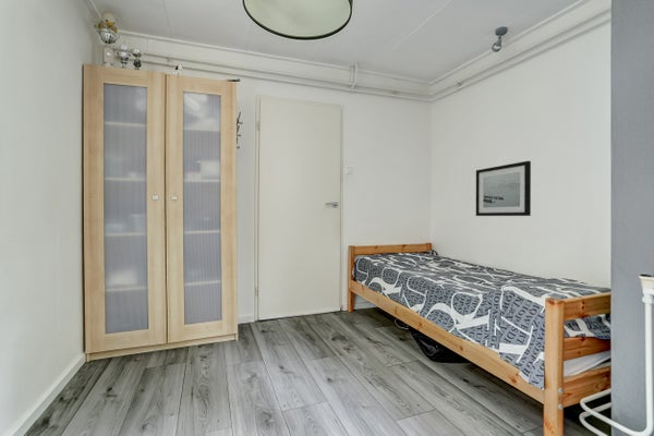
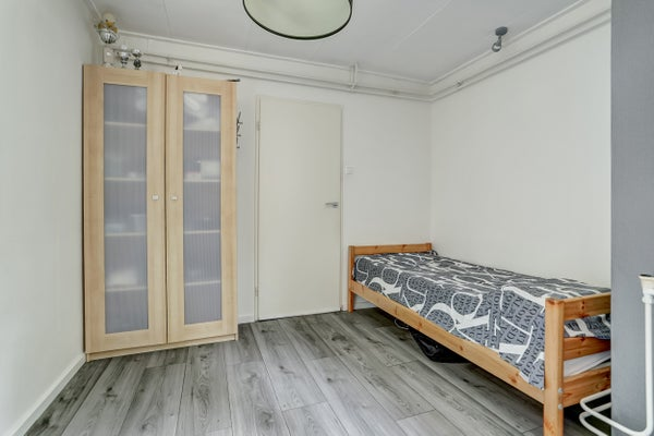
- wall art [475,160,532,217]
